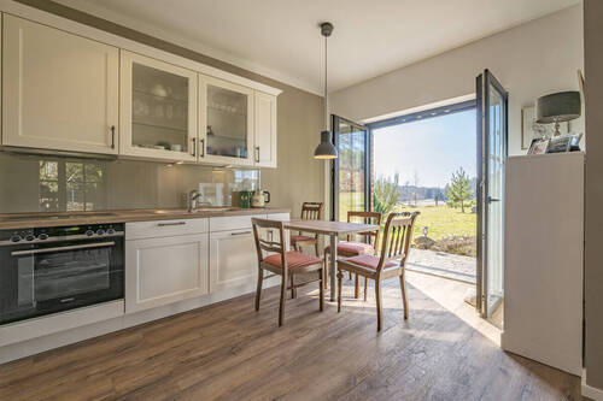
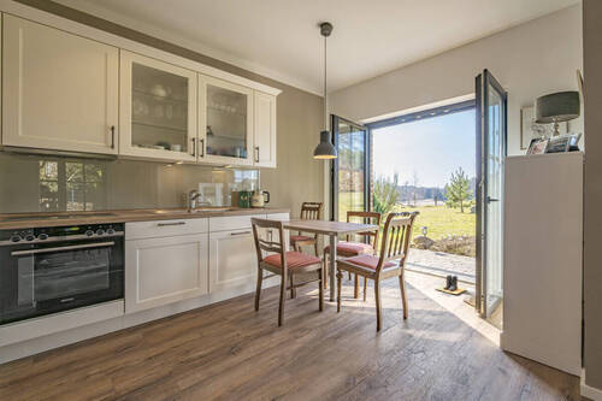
+ boots [435,275,467,295]
